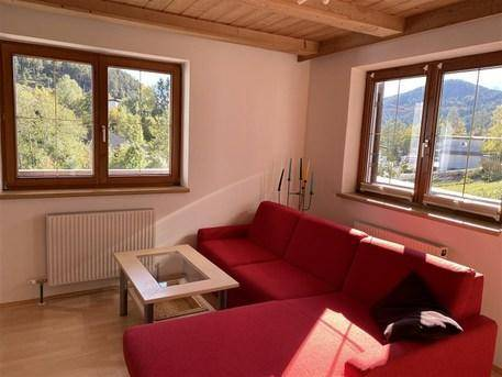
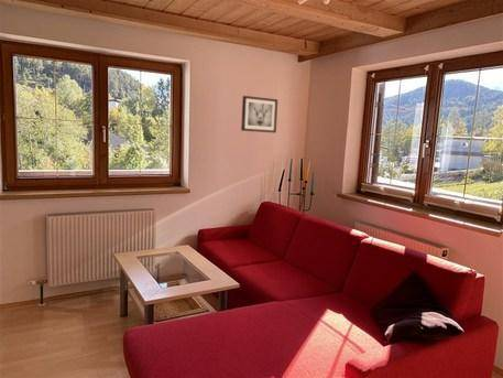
+ wall art [240,95,278,133]
